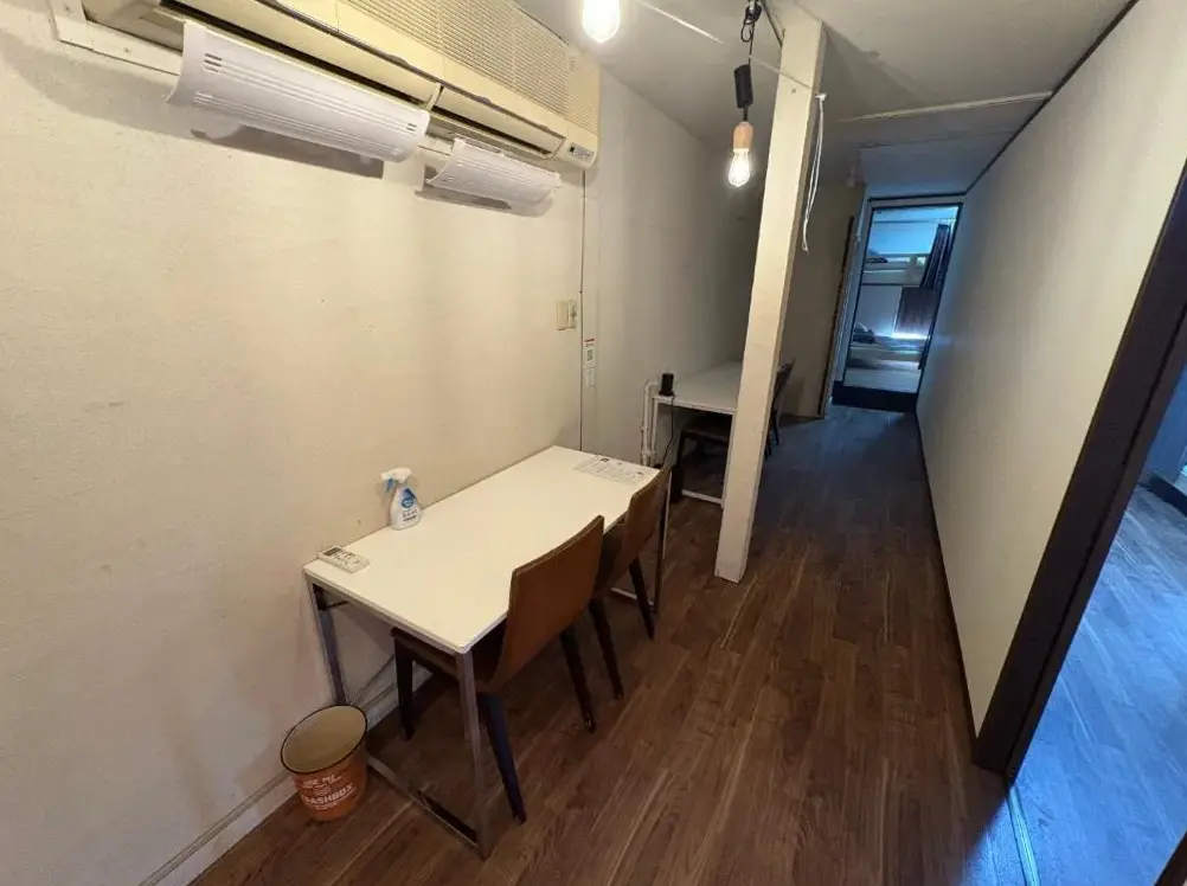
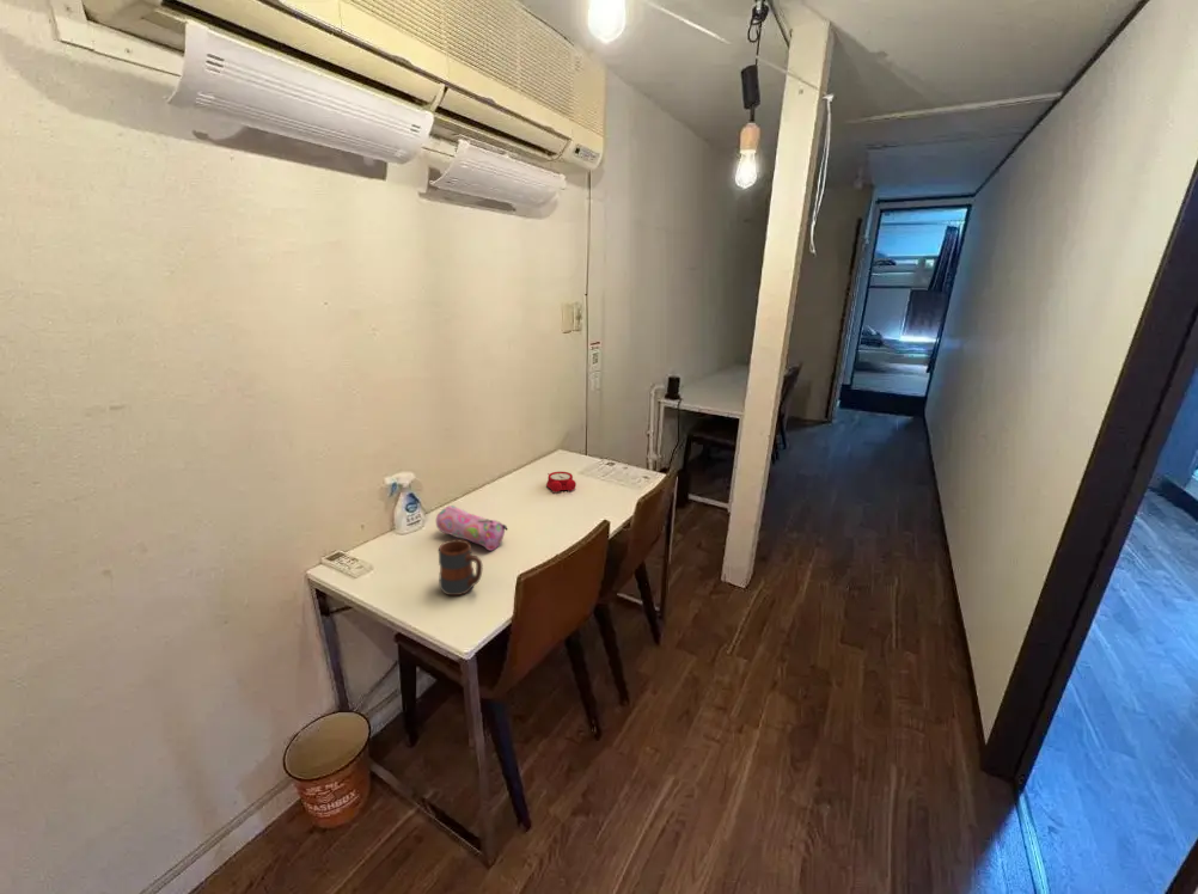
+ pencil case [435,504,509,552]
+ mug [438,538,484,596]
+ alarm clock [545,471,577,494]
